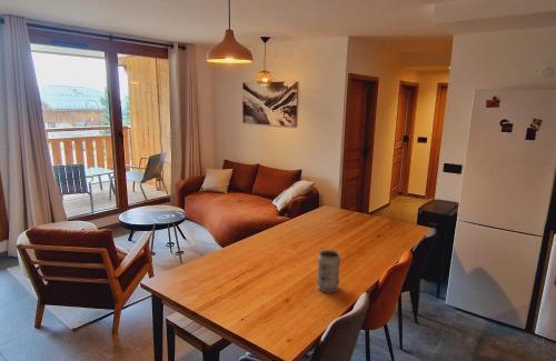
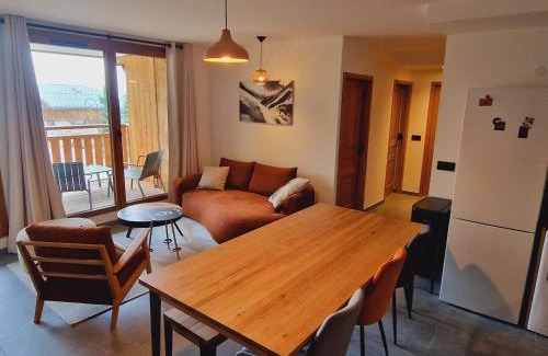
- vase [316,249,342,294]
